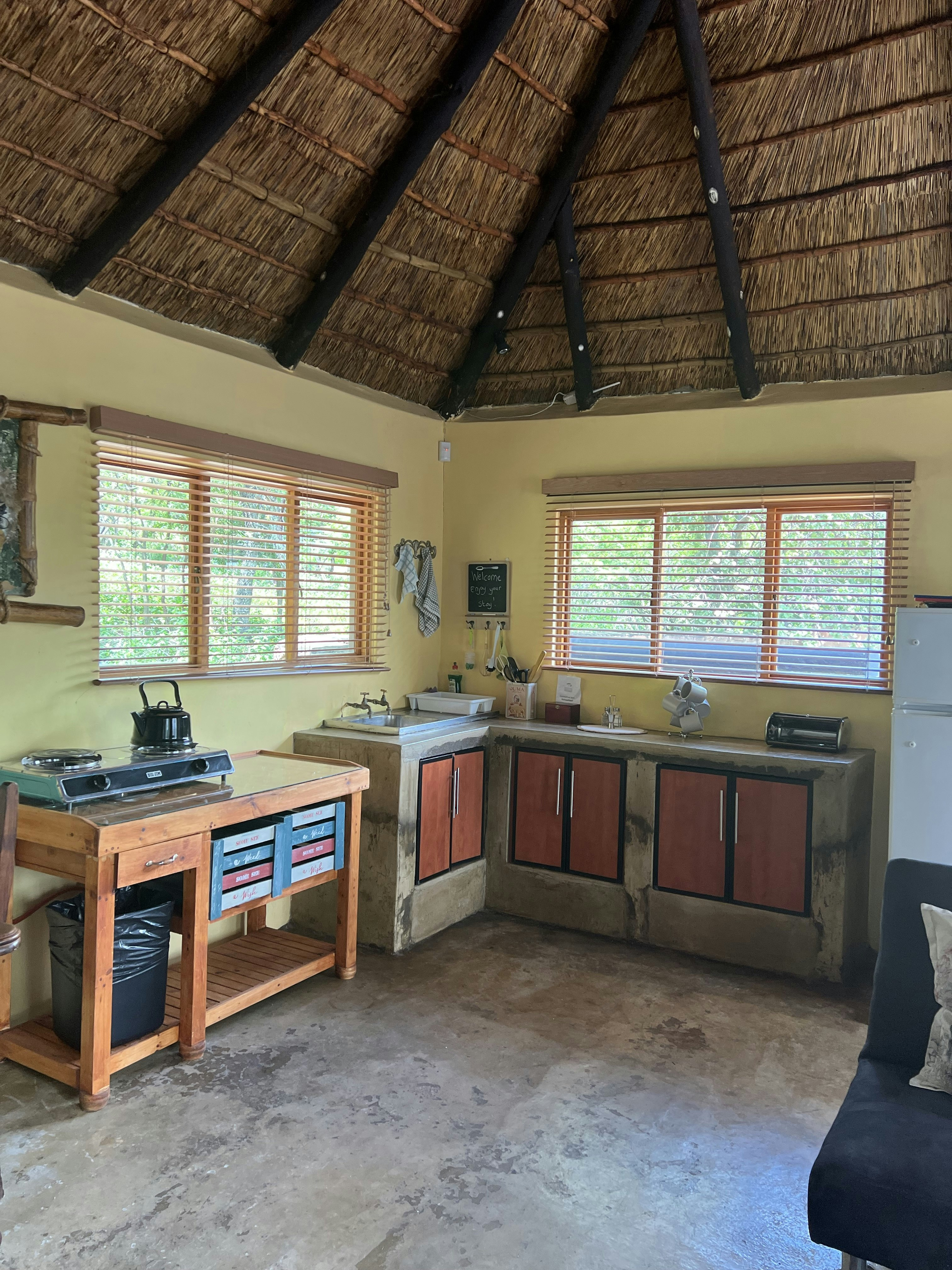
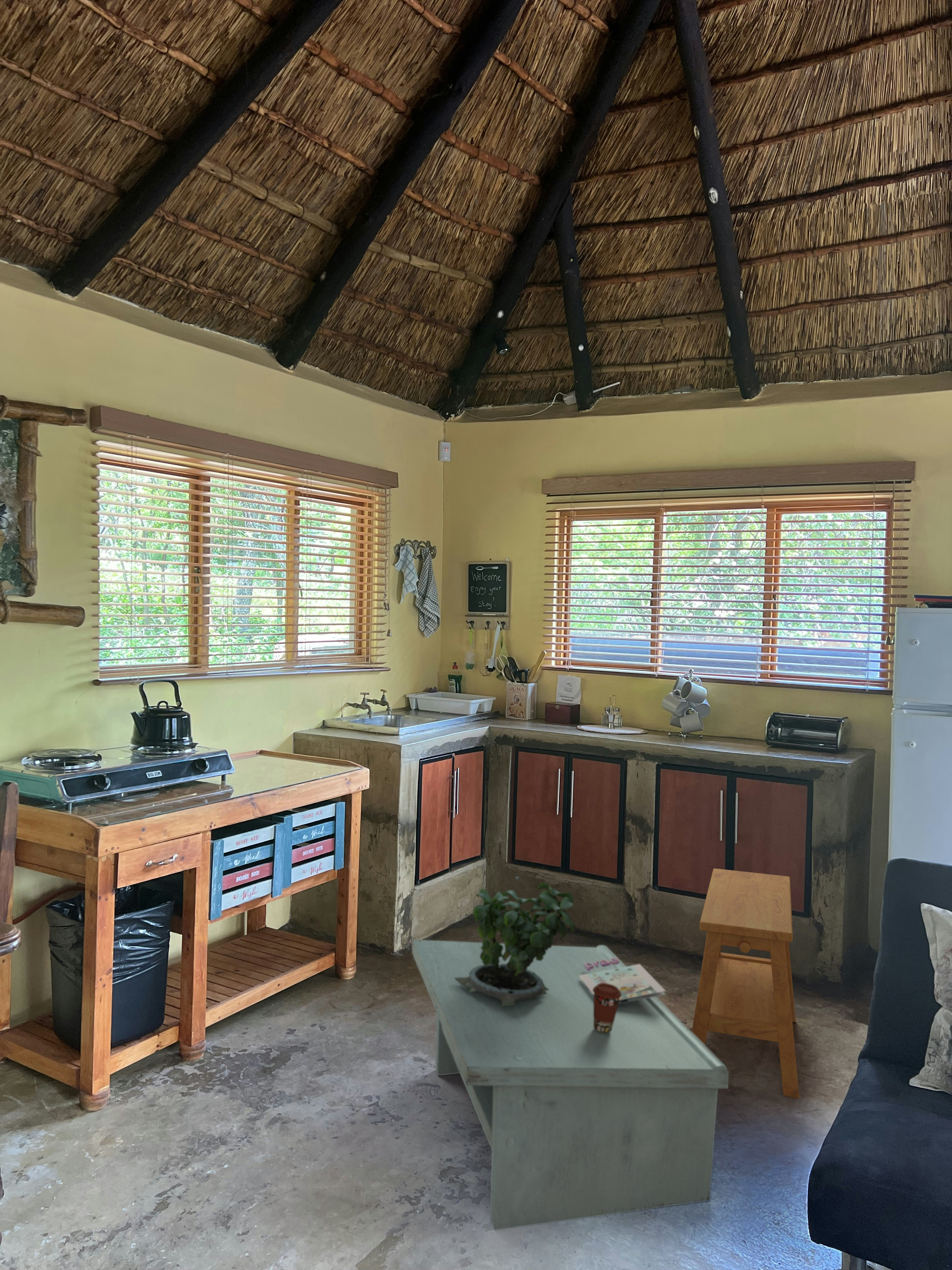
+ side table [691,868,800,1099]
+ magazine [579,958,666,1004]
+ coffee cup [593,983,621,1033]
+ potted plant [455,876,576,1006]
+ coffee table [411,939,729,1231]
